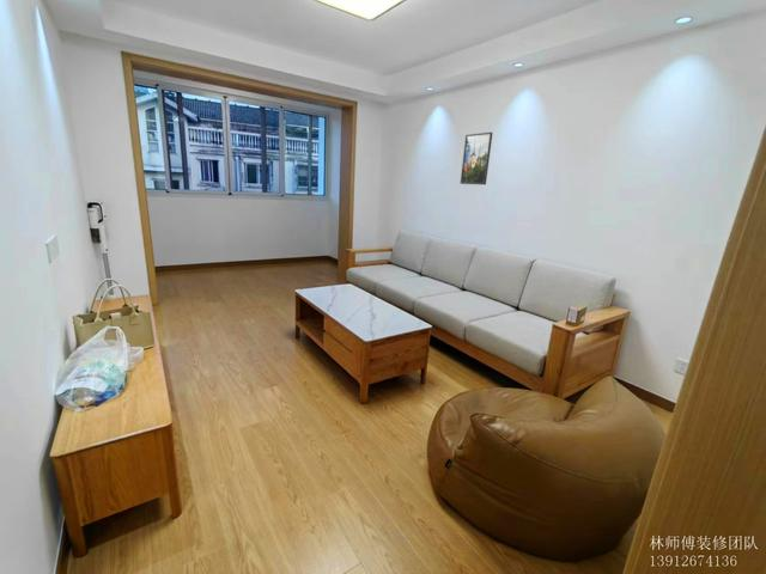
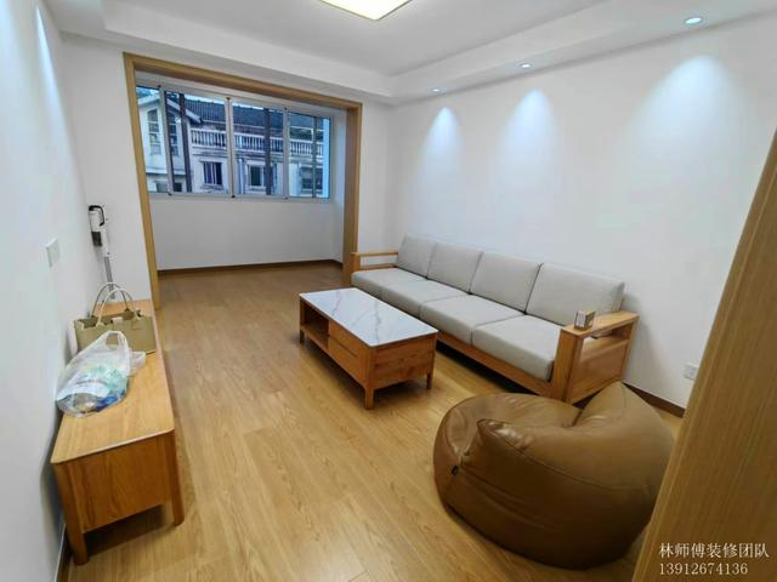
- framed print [460,132,493,185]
